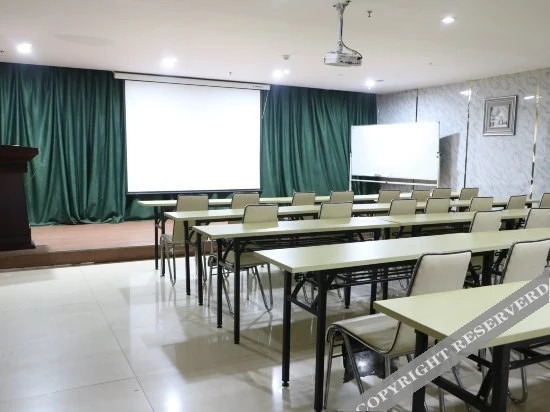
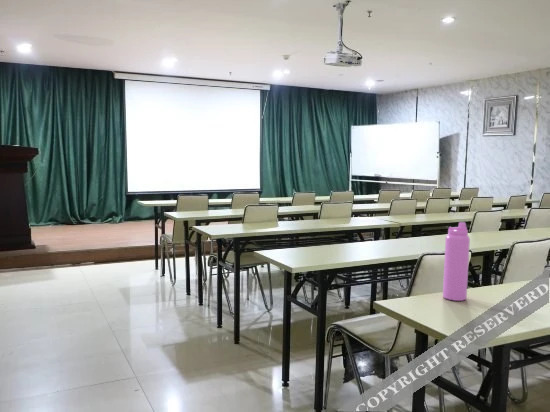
+ water bottle [442,221,471,302]
